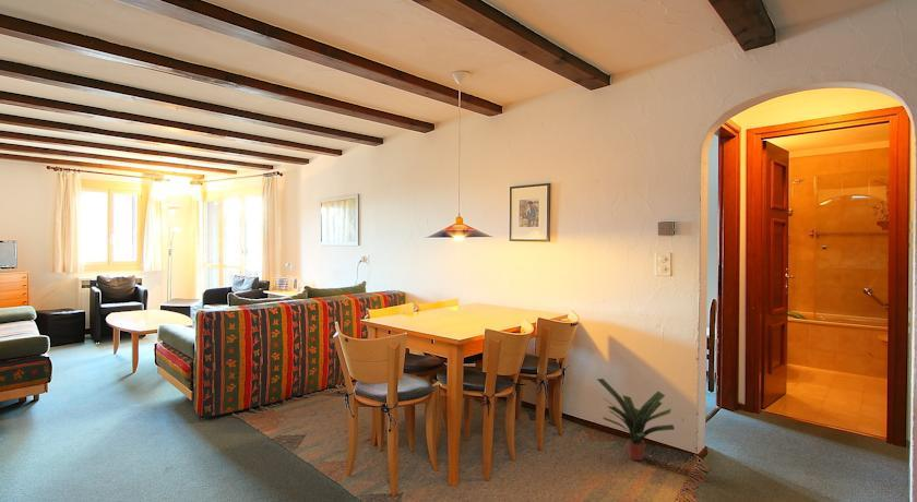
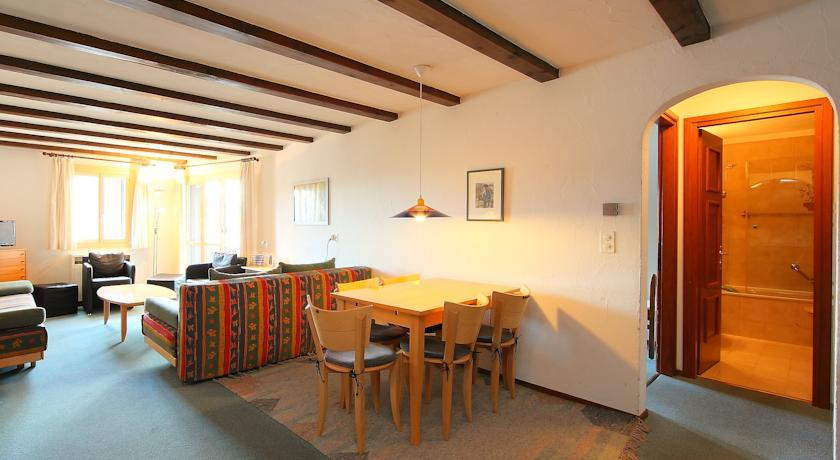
- potted plant [596,378,676,462]
